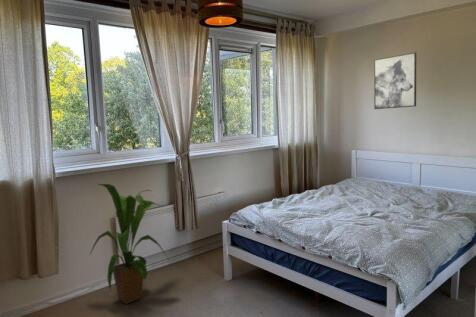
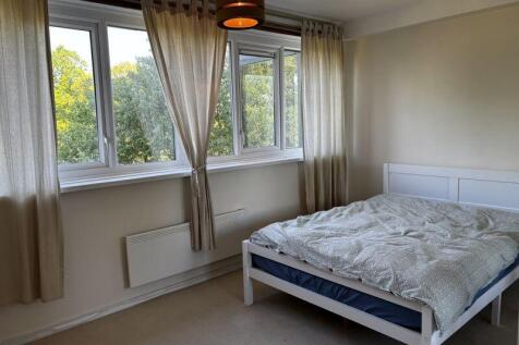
- house plant [89,183,173,305]
- wall art [373,51,417,110]
